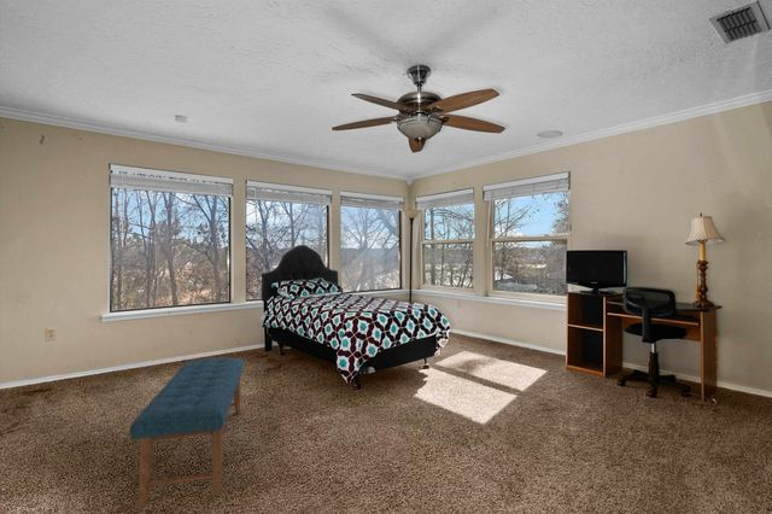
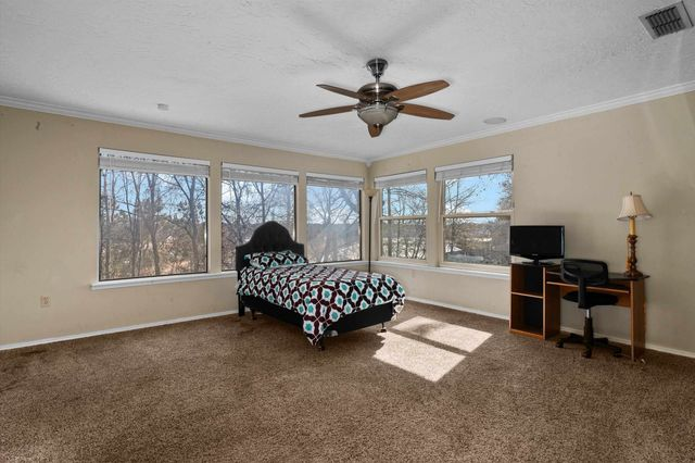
- bench [129,357,245,508]
